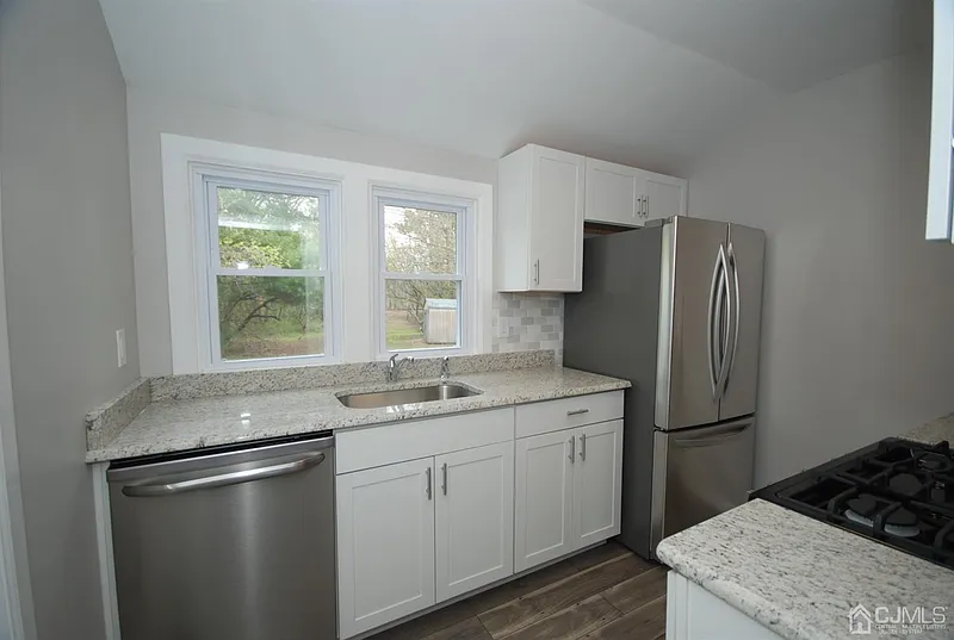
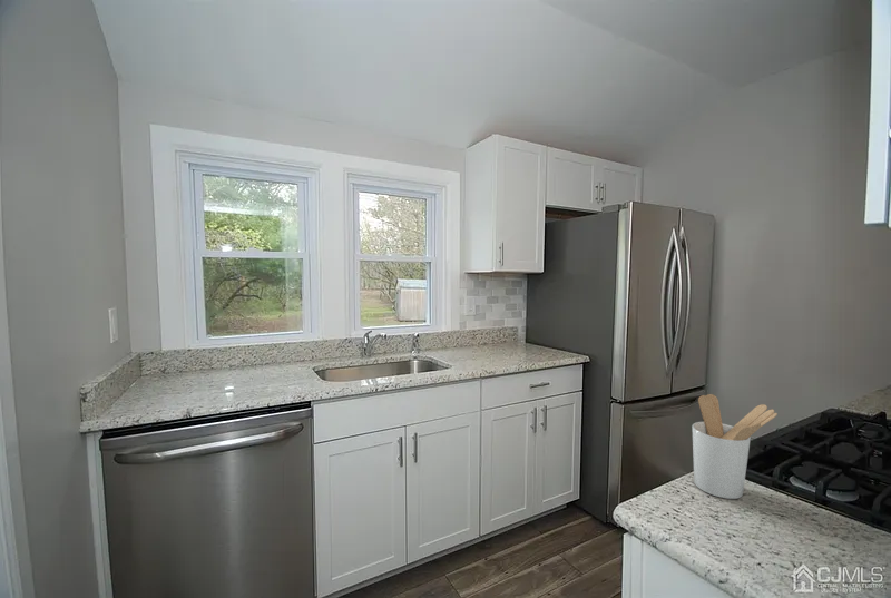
+ utensil holder [692,393,779,500]
